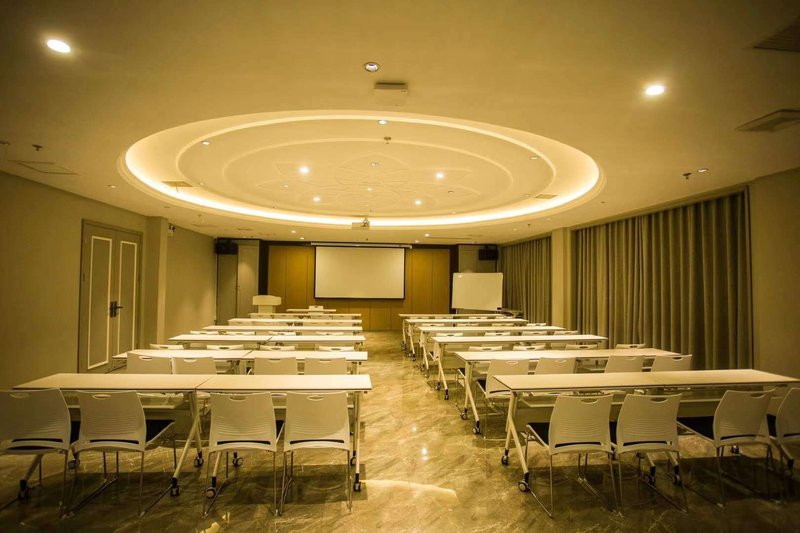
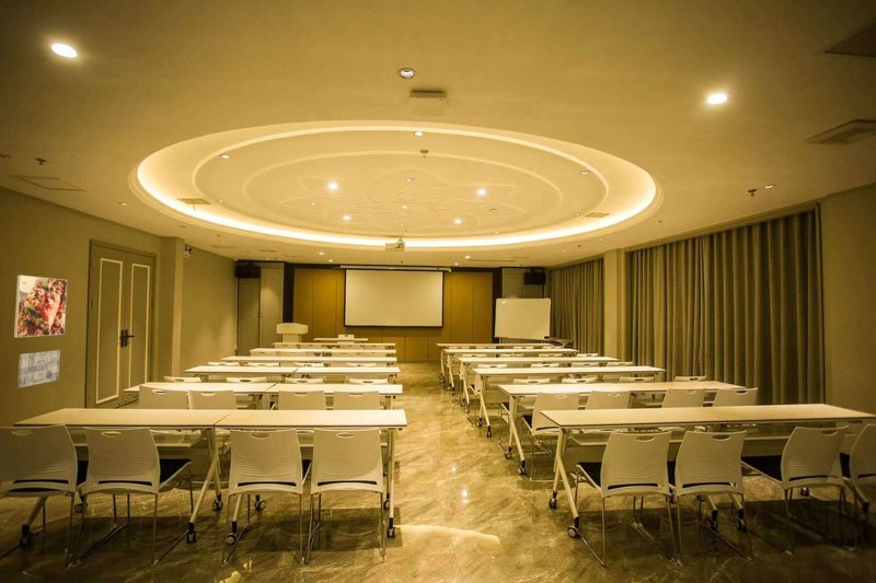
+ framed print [13,275,68,338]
+ wall art [16,349,61,388]
